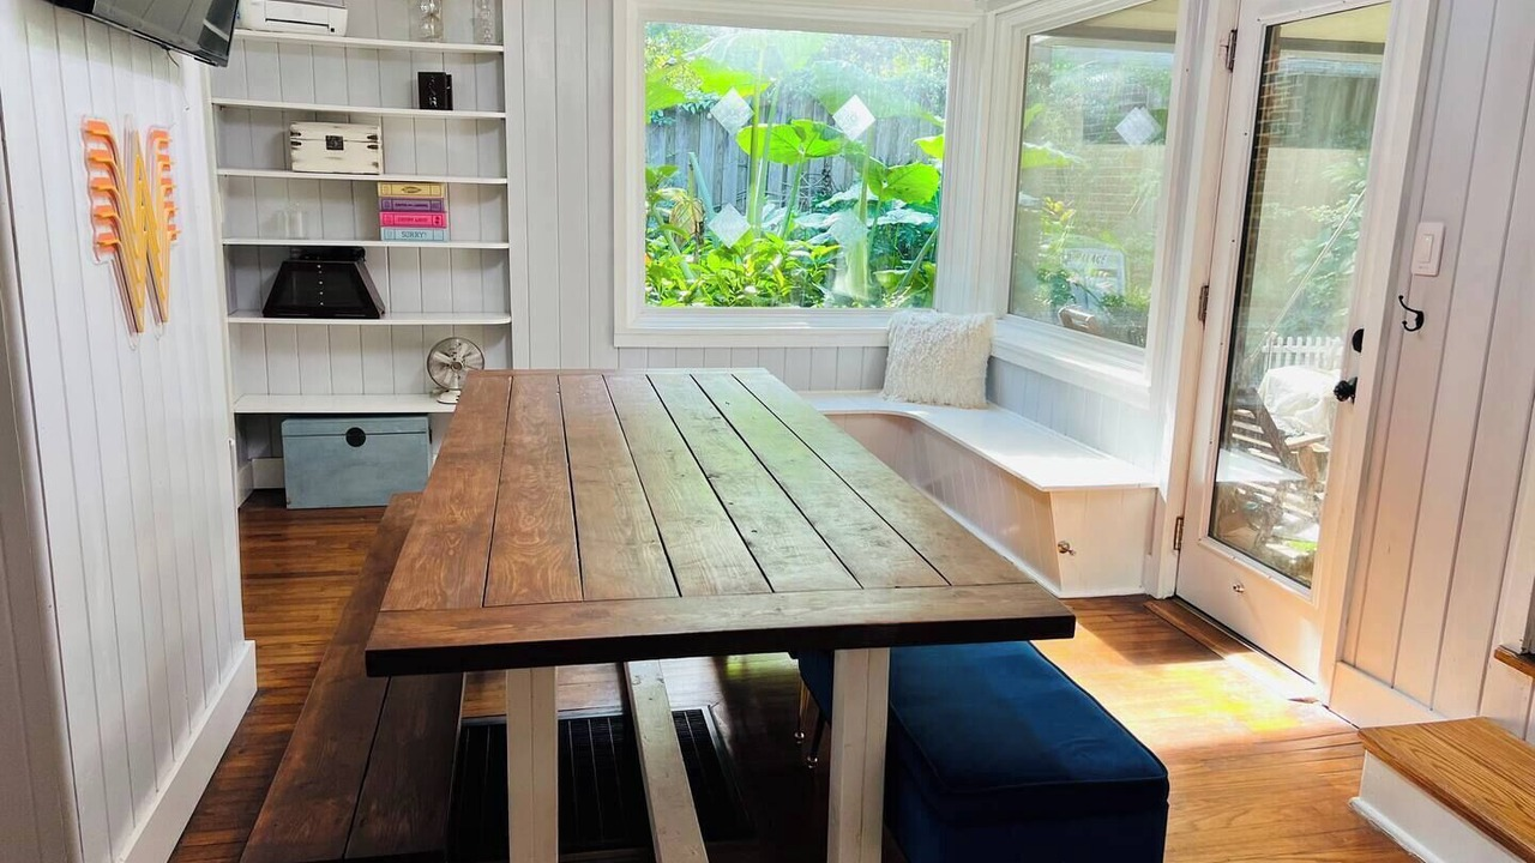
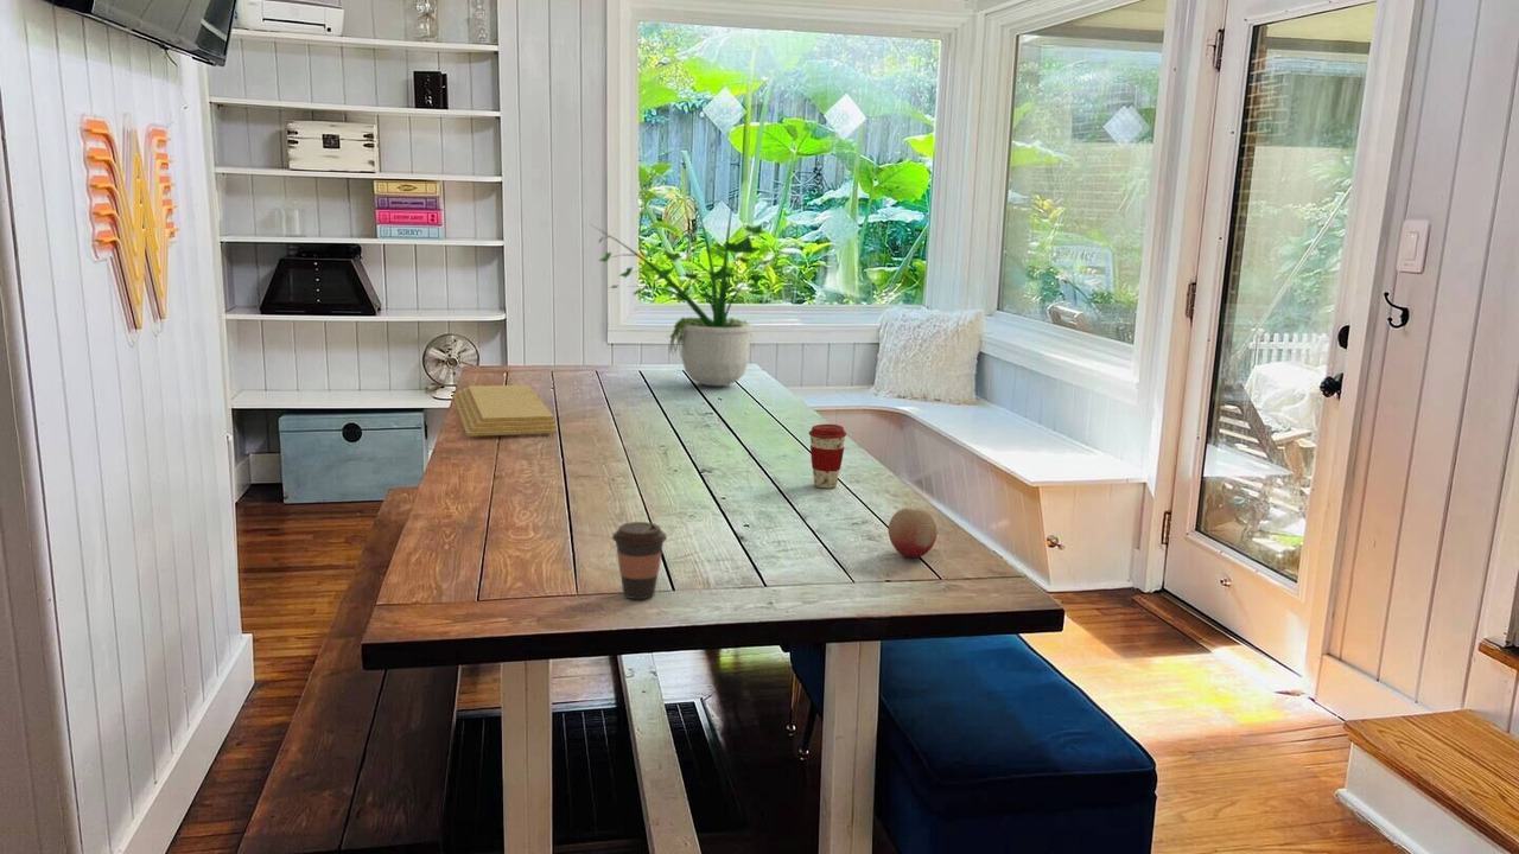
+ coffee cup [611,521,668,600]
+ cutting board [452,384,557,438]
+ fruit [888,508,938,559]
+ potted plant [587,183,782,387]
+ coffee cup [808,423,847,490]
